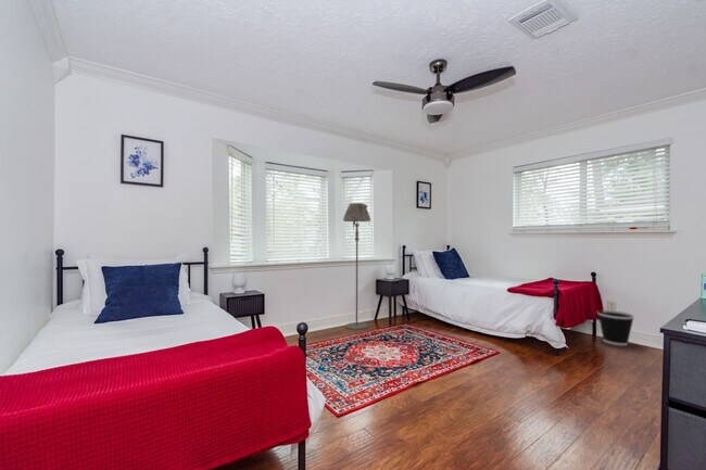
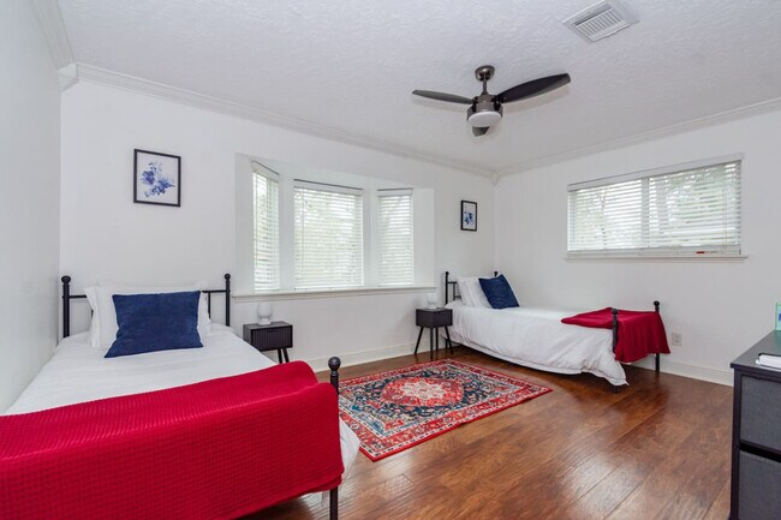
- wastebasket [596,309,635,346]
- floor lamp [342,202,371,331]
